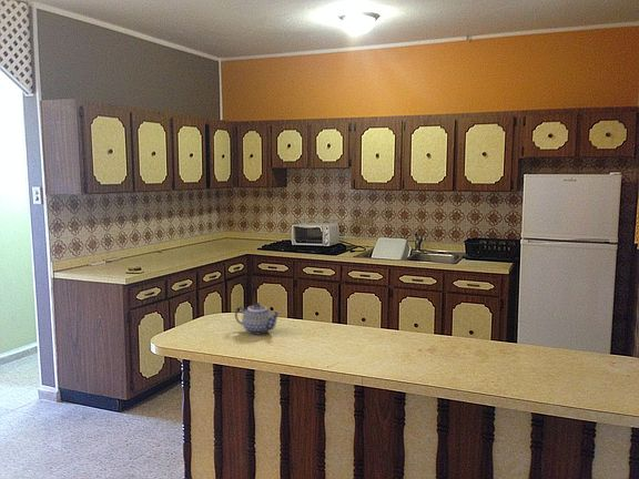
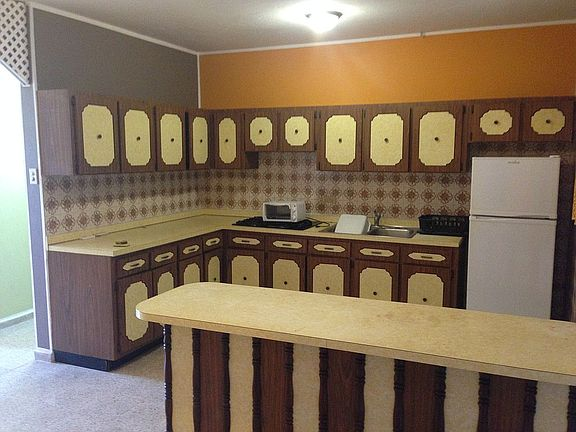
- teapot [234,302,282,336]
